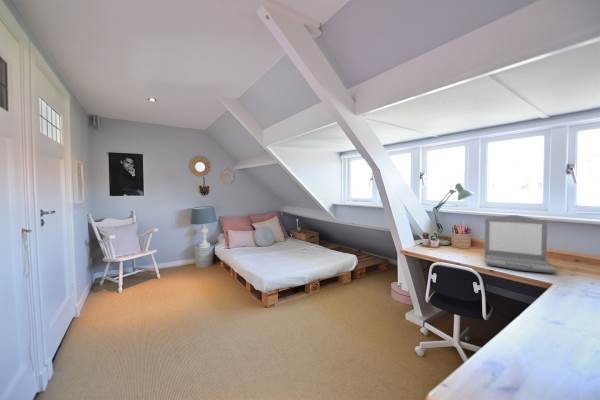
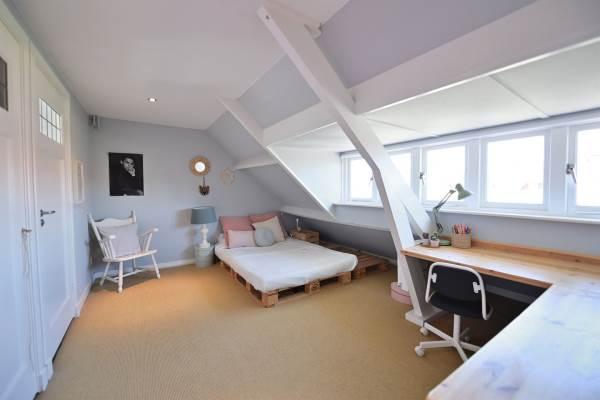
- laptop [484,214,558,274]
